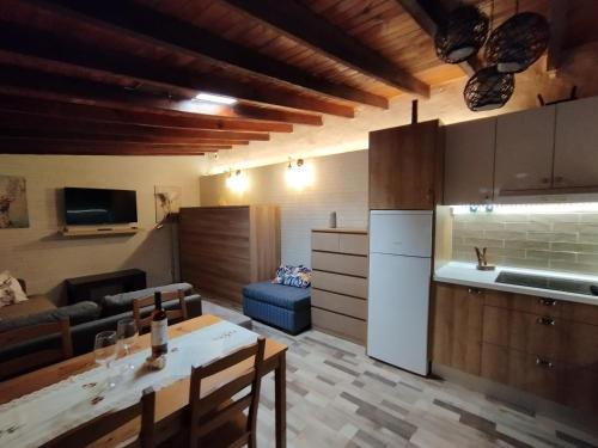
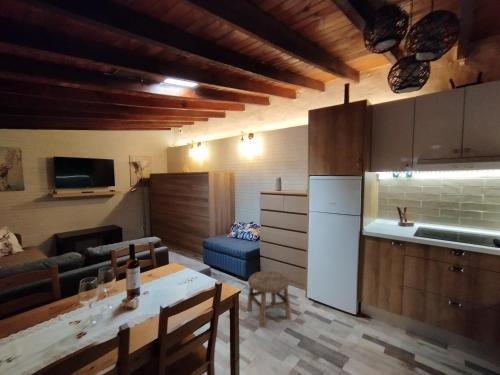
+ stool [246,270,292,329]
